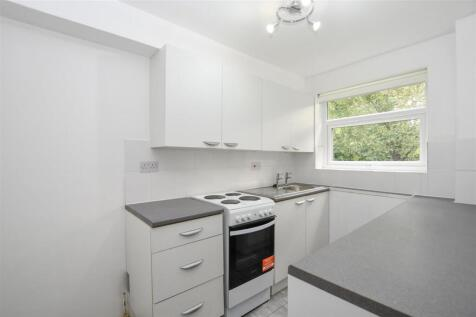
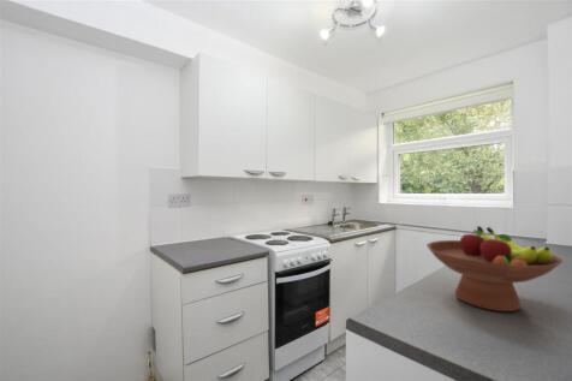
+ fruit bowl [425,225,564,312]
